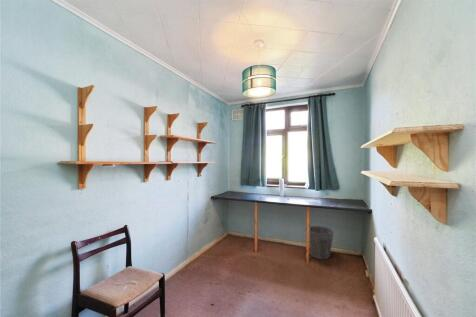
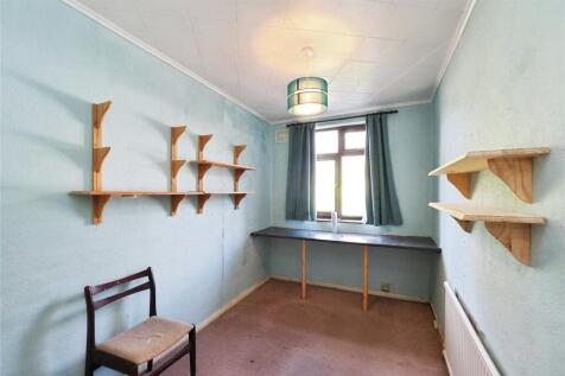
- waste bin [305,225,335,260]
